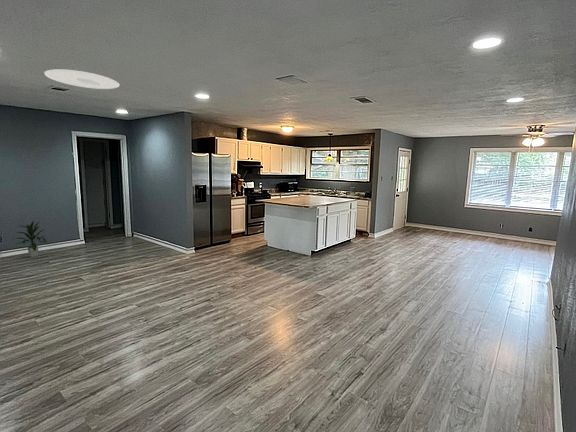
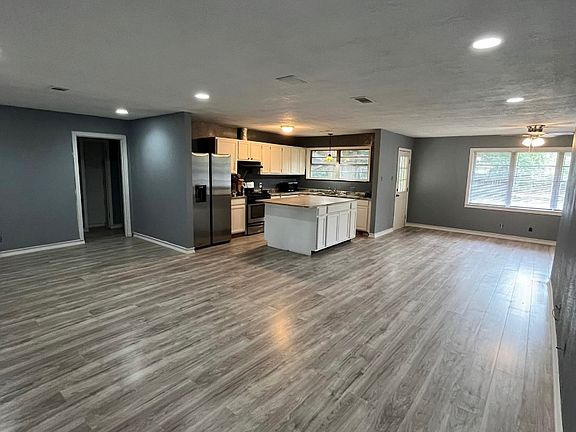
- indoor plant [14,220,49,258]
- ceiling light [43,68,121,90]
